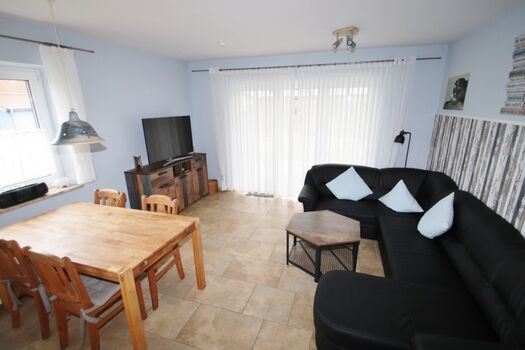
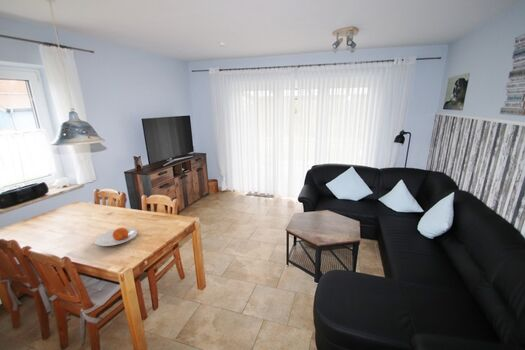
+ plate [94,227,138,247]
